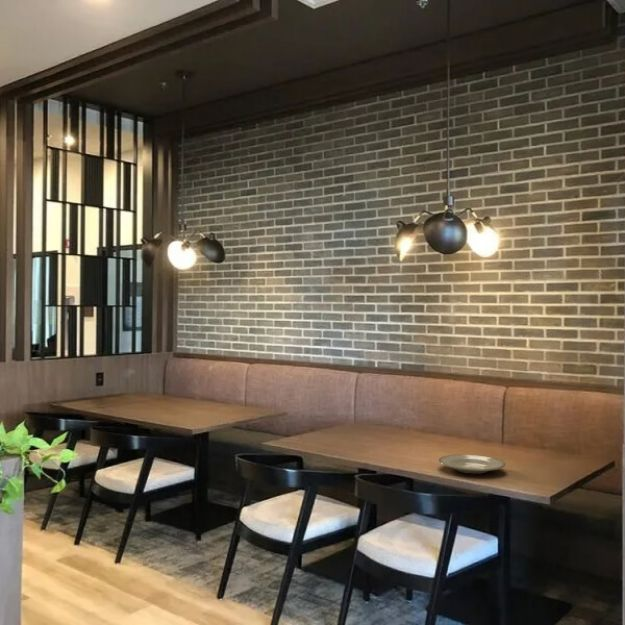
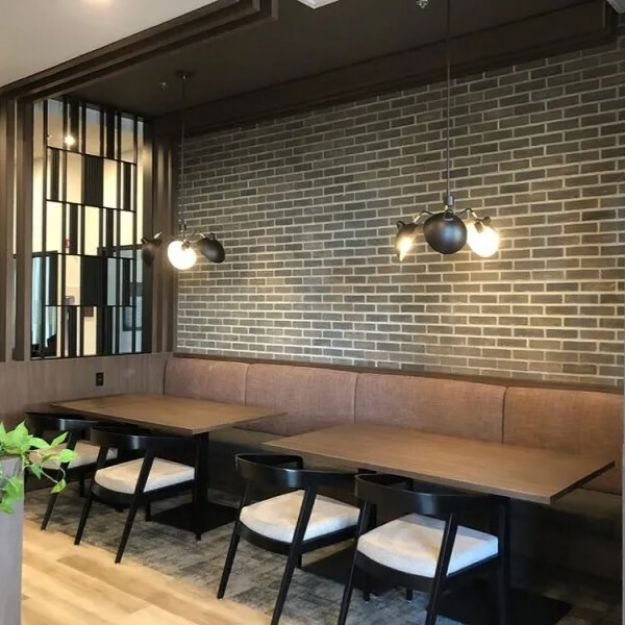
- plate [438,453,506,475]
